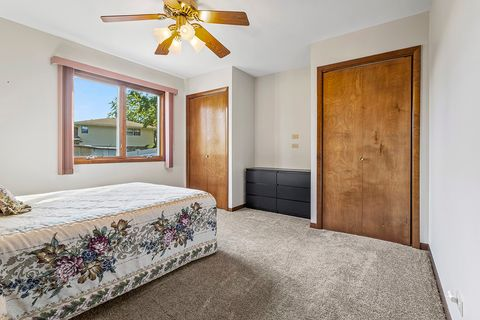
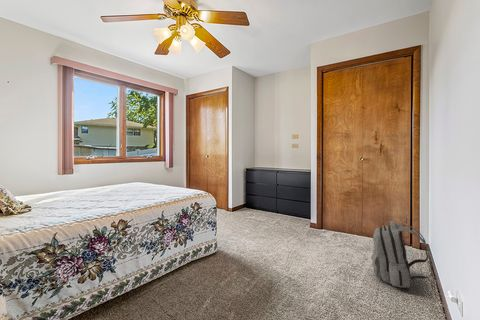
+ backpack [370,220,437,298]
